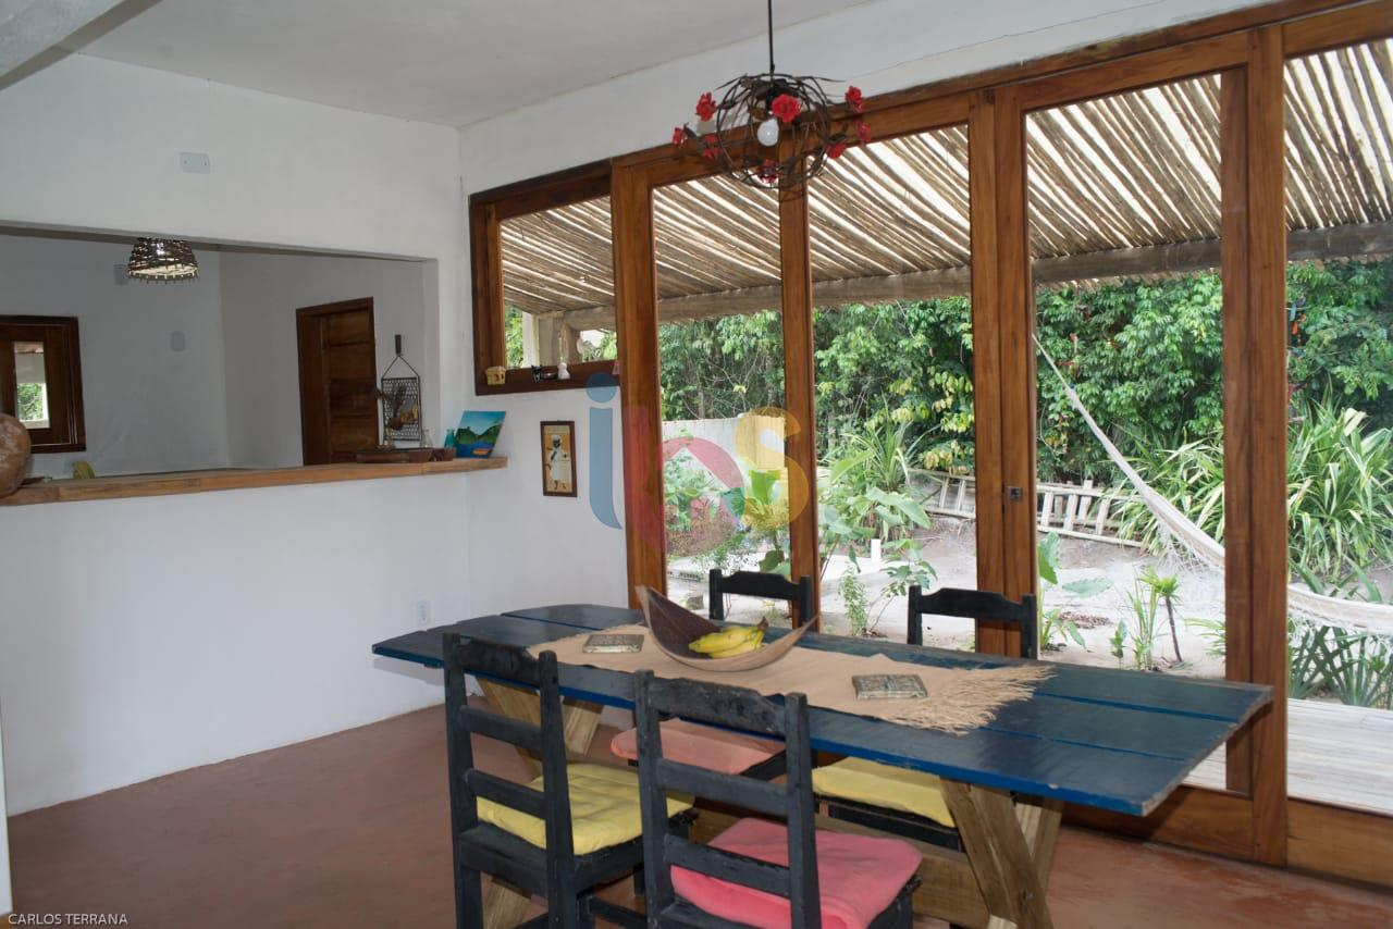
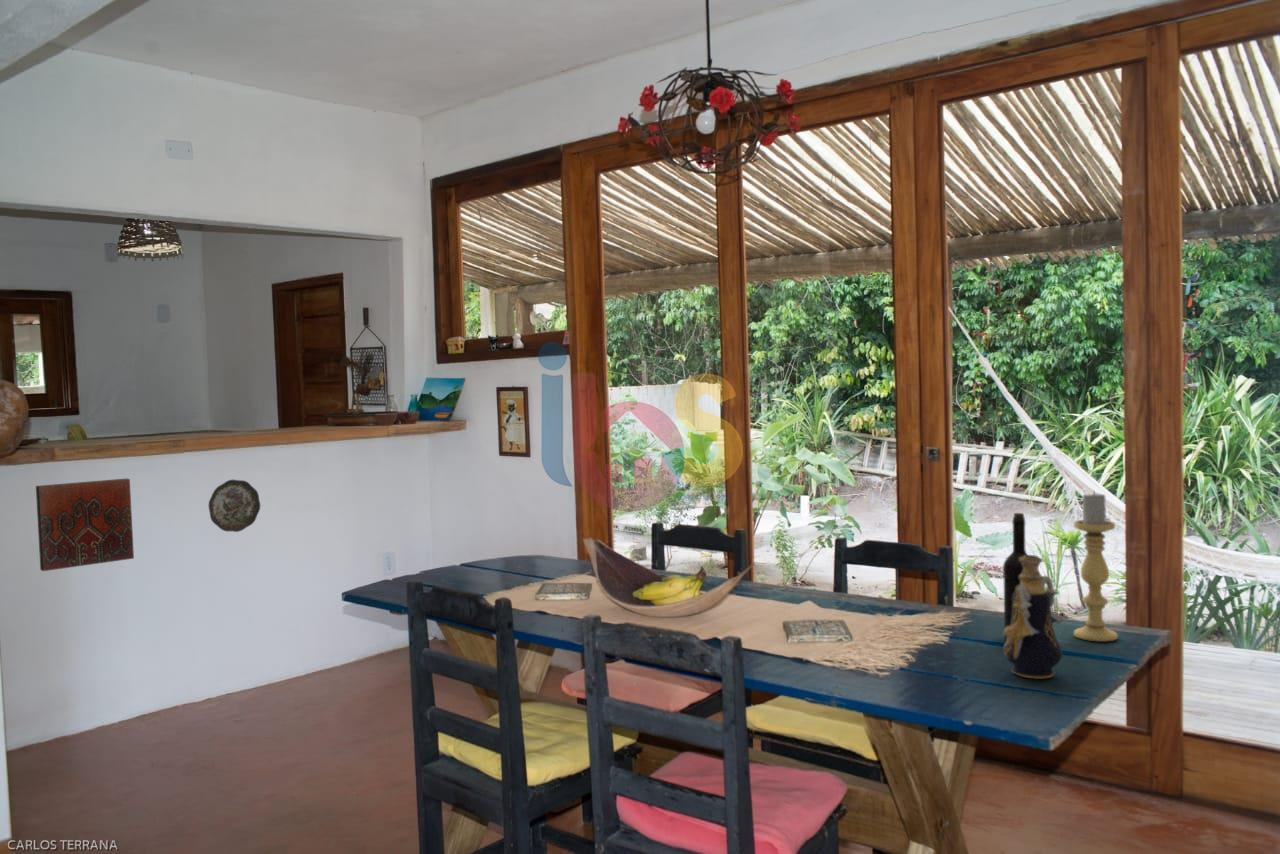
+ candle holder [1073,490,1119,642]
+ decorative tile [35,477,135,572]
+ wine bottle [1002,512,1029,638]
+ decorative vase [1002,554,1067,680]
+ decorative plate [208,479,261,533]
